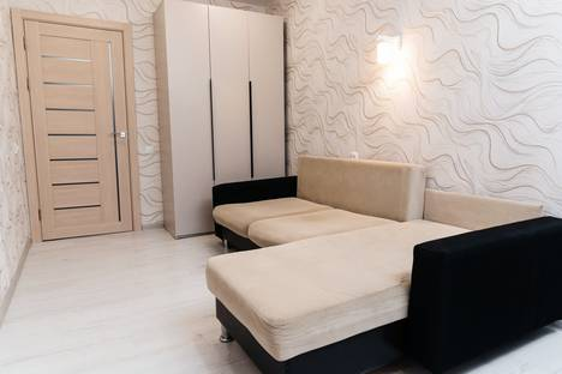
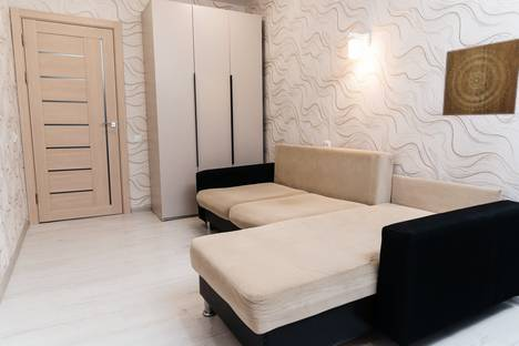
+ wall art [441,38,519,116]
